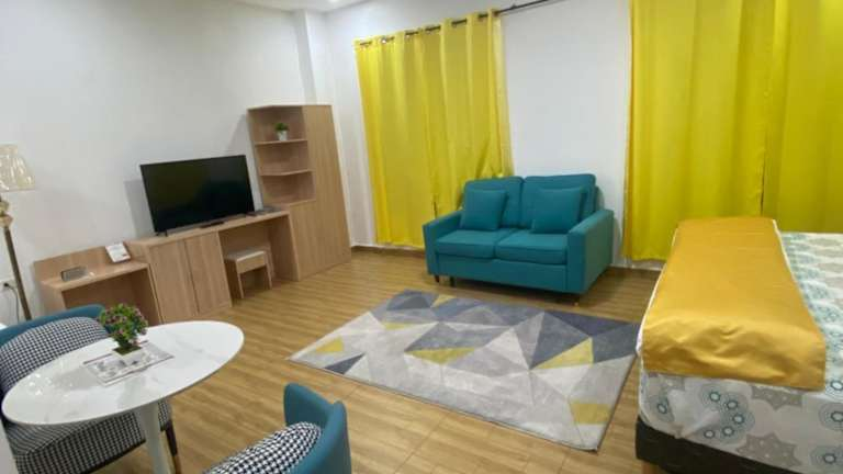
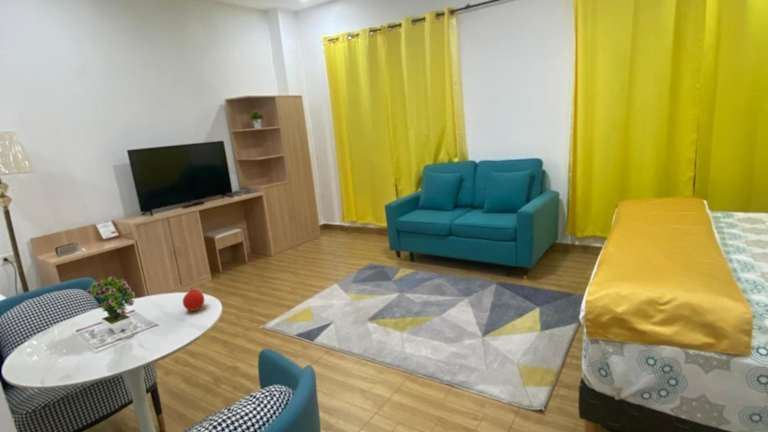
+ fruit [182,287,205,312]
